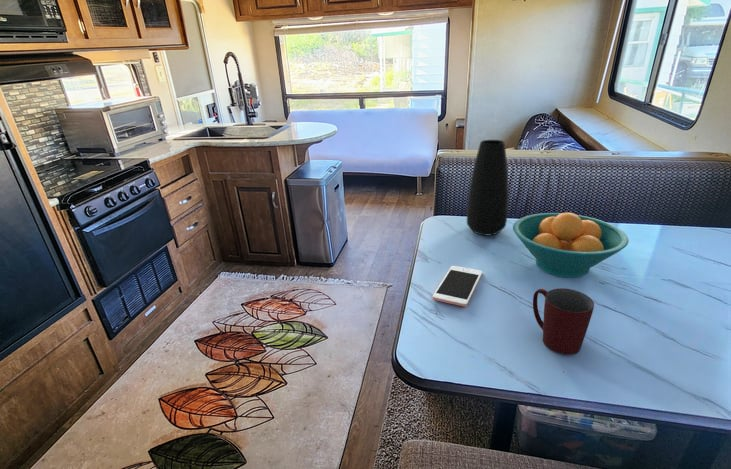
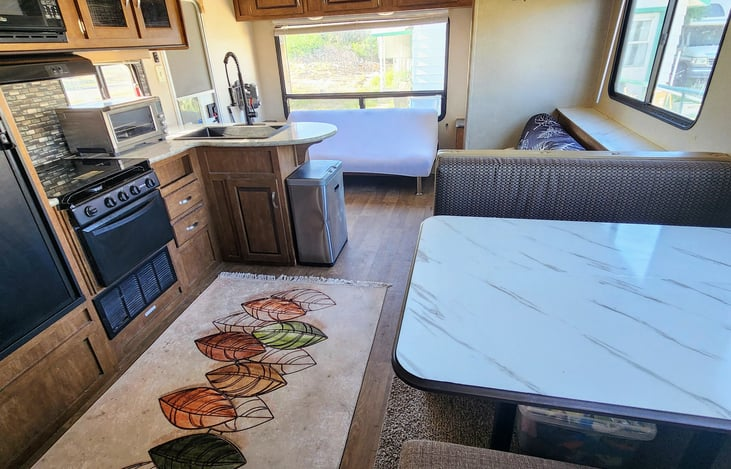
- mug [532,287,595,356]
- cell phone [431,265,484,308]
- fruit bowl [512,212,629,279]
- vase [466,139,510,236]
